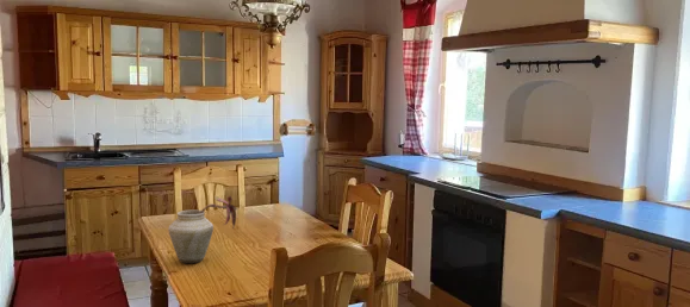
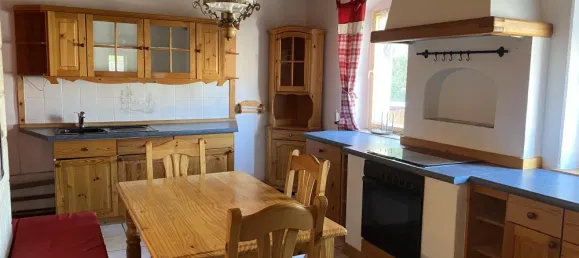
- vase [167,195,238,264]
